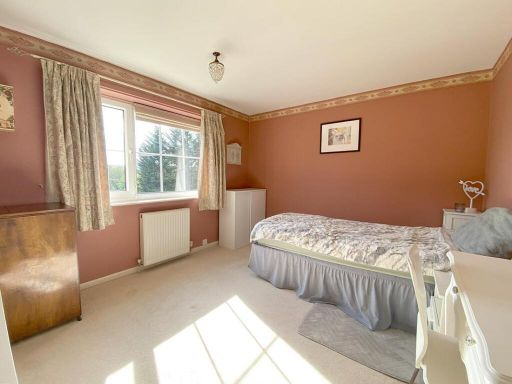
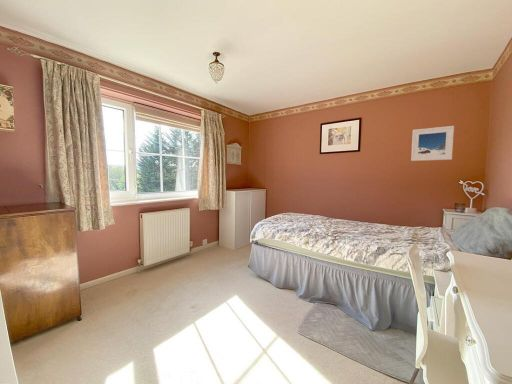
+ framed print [410,125,455,162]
